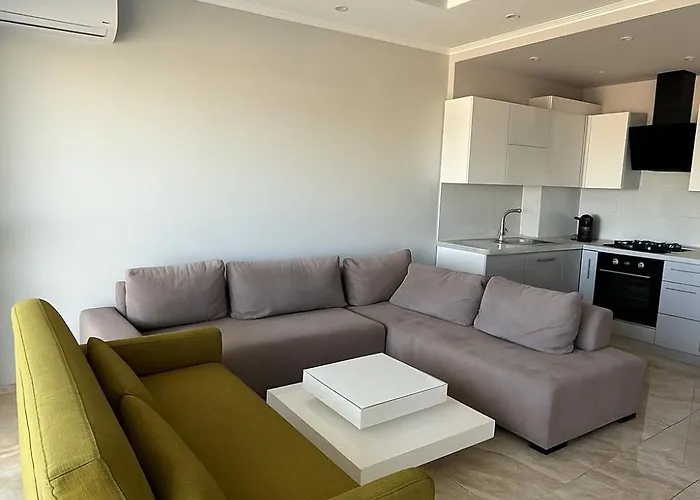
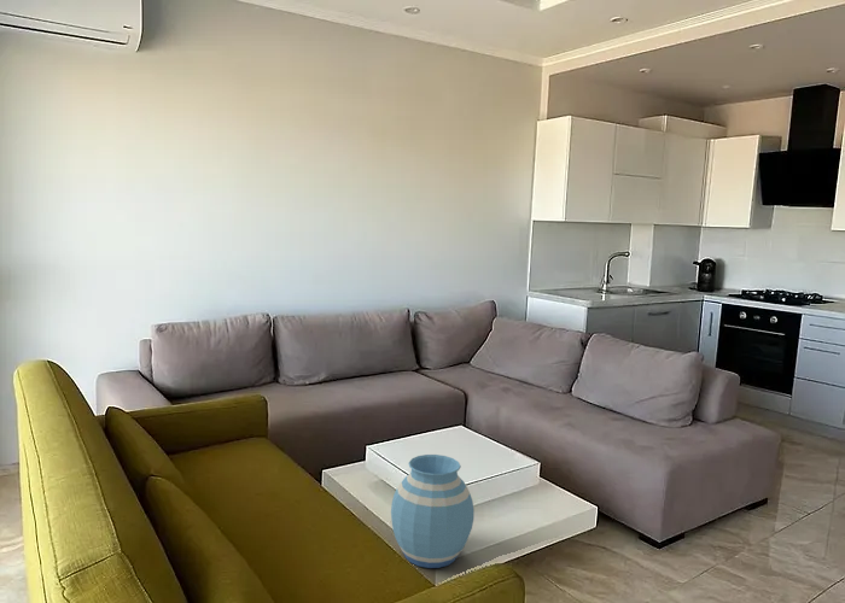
+ vase [390,453,476,569]
